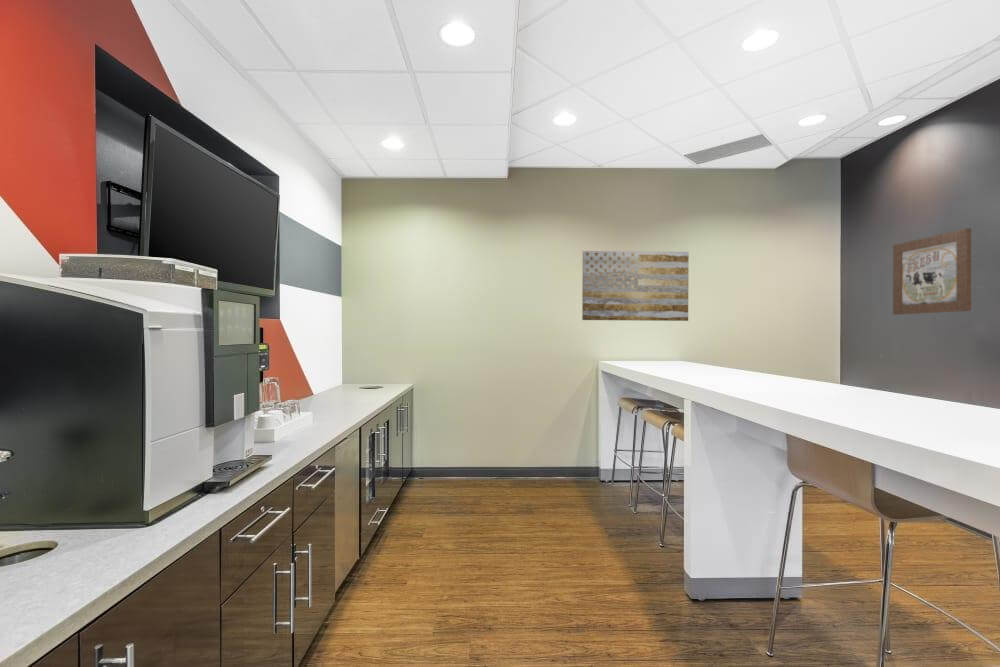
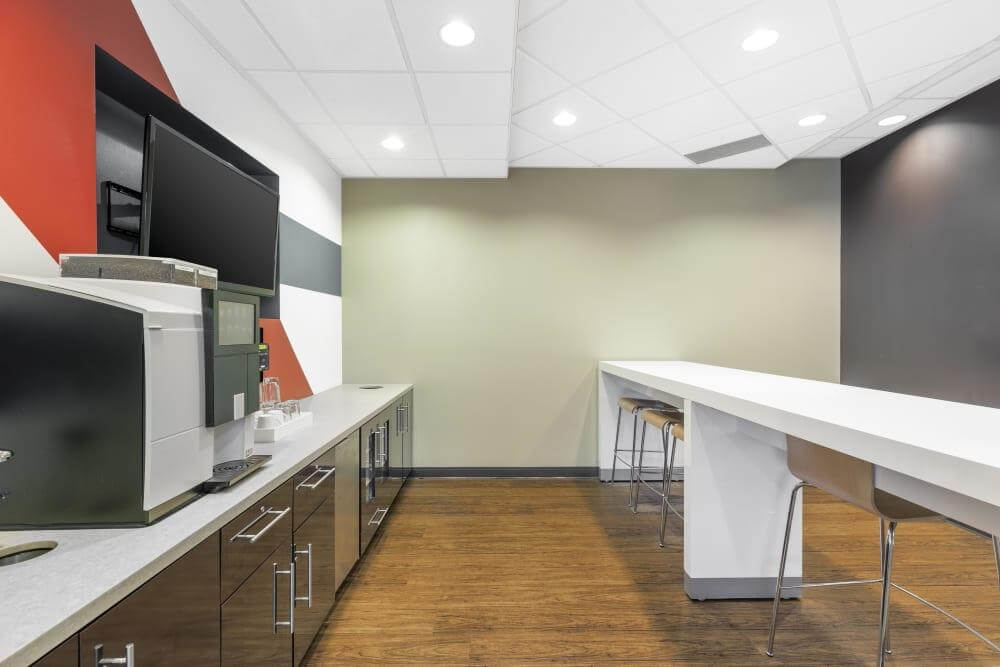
- wall art [581,250,690,322]
- wall art [892,227,972,316]
